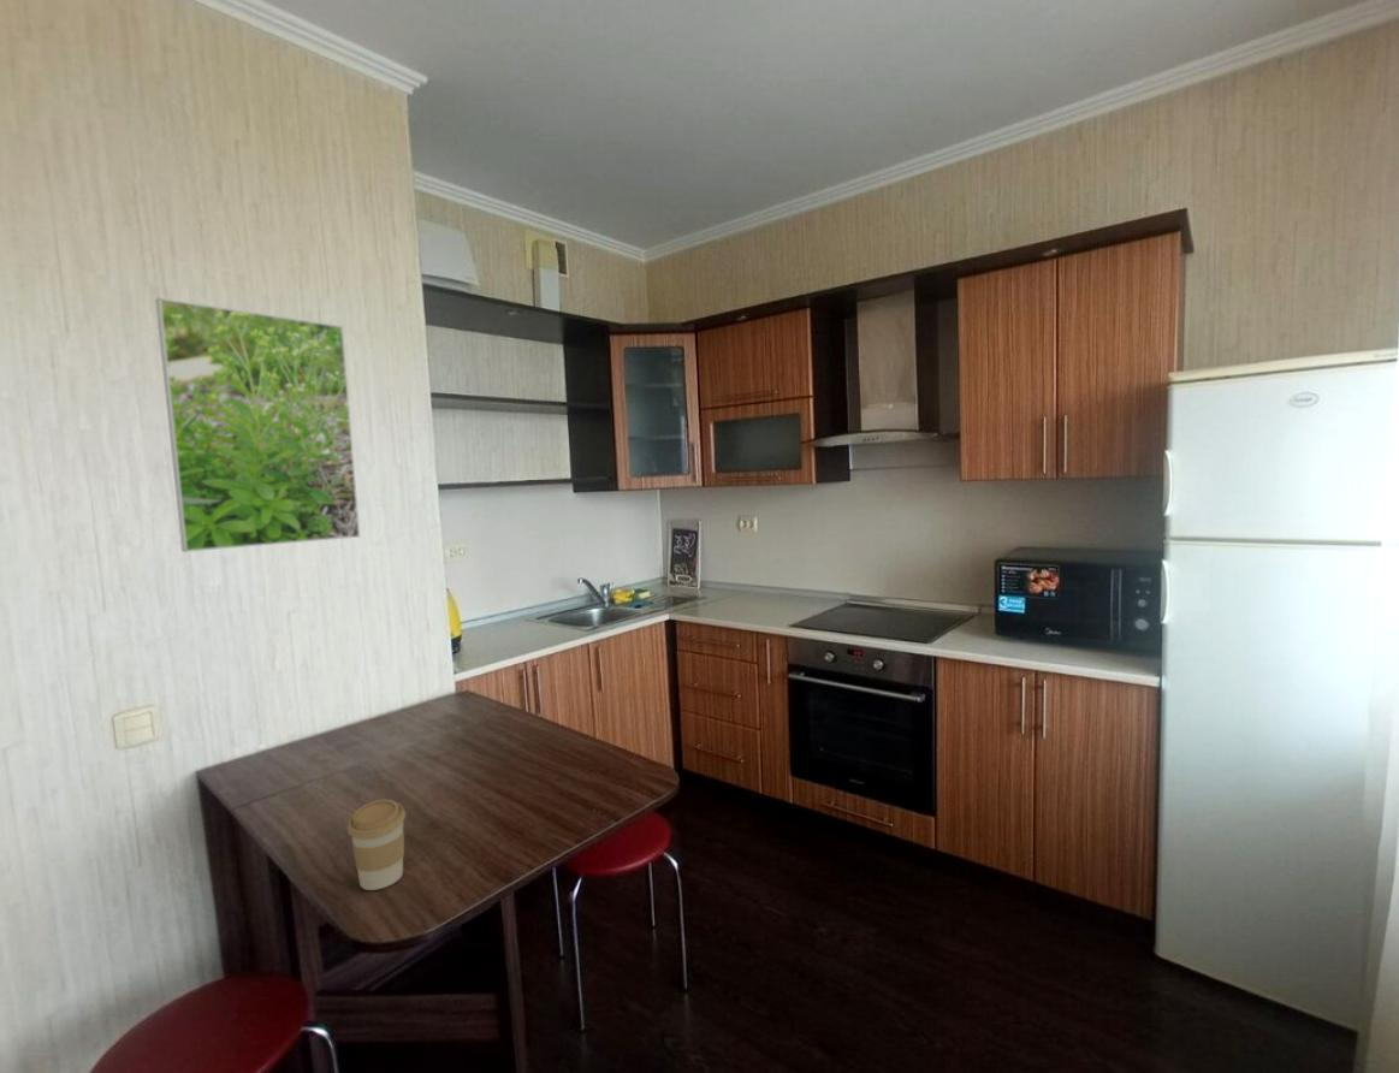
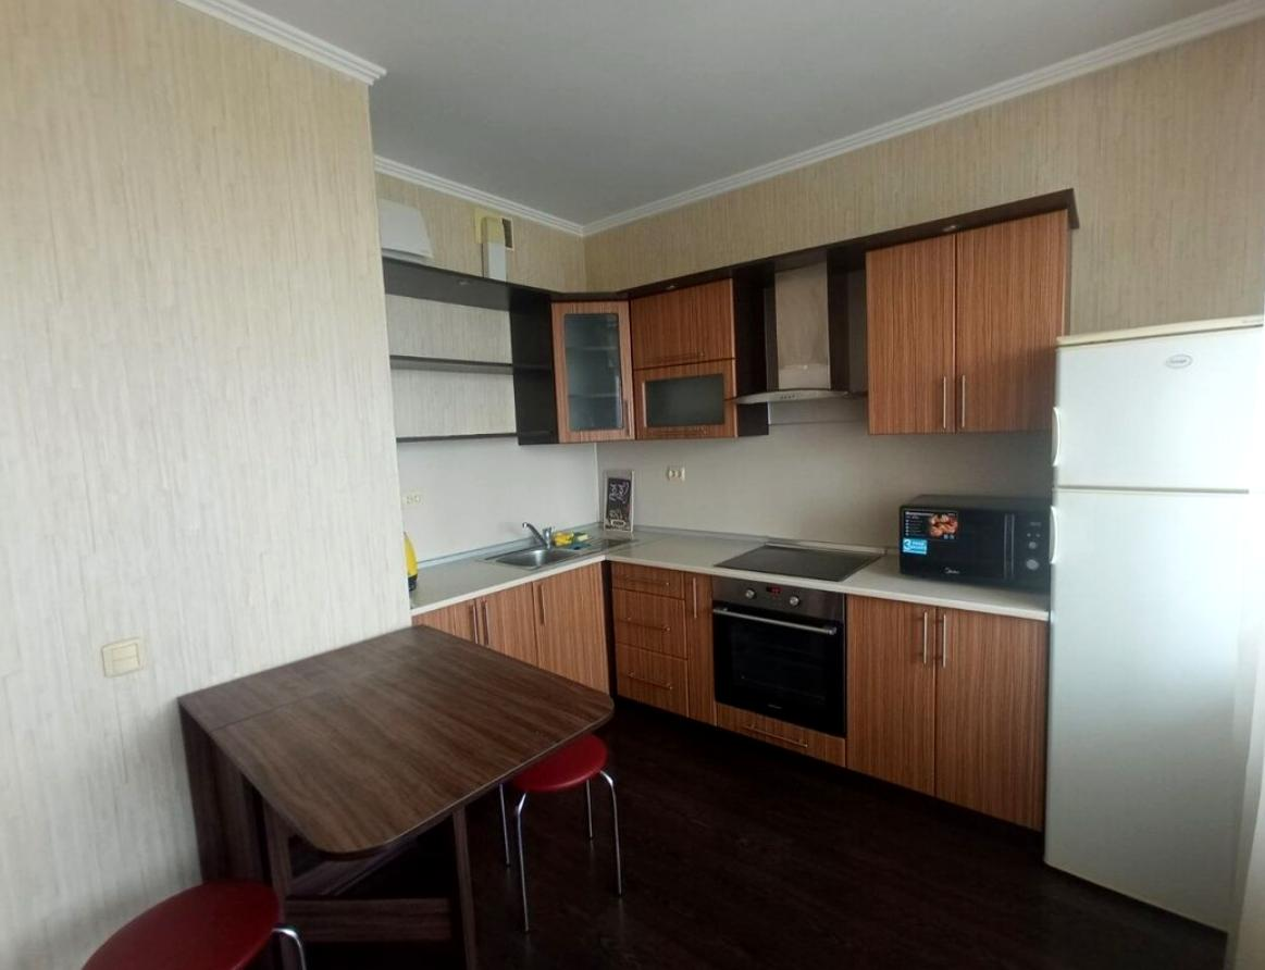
- coffee cup [346,799,407,891]
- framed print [154,297,361,553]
